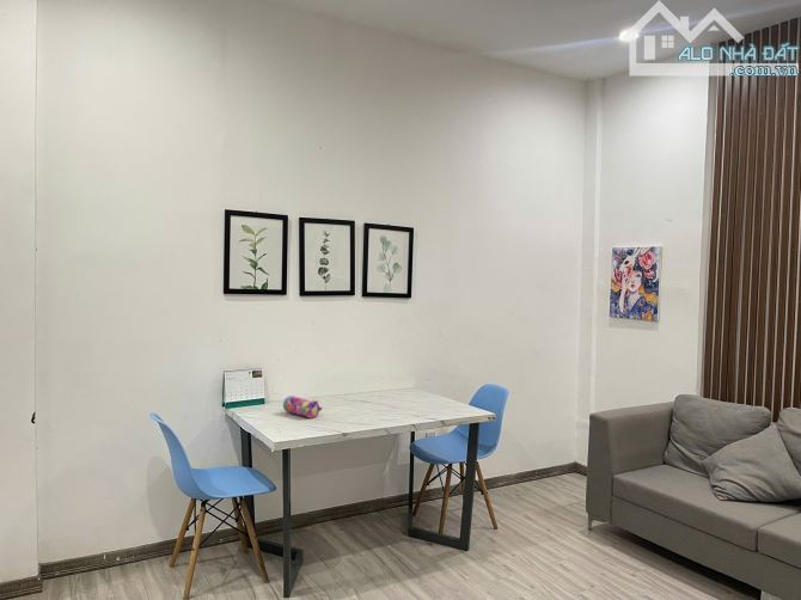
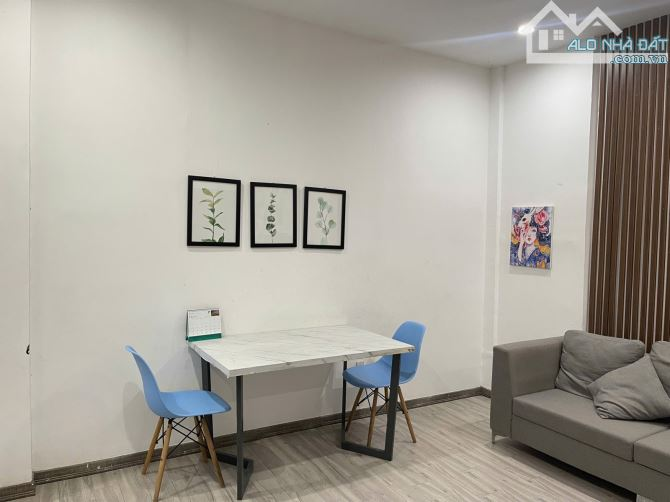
- pencil case [282,394,323,420]
